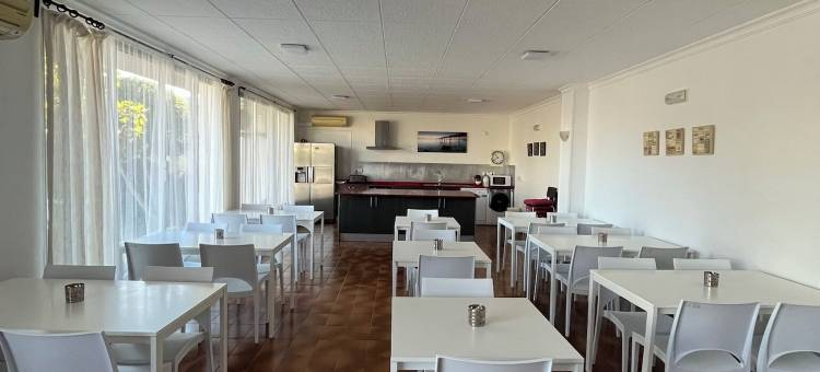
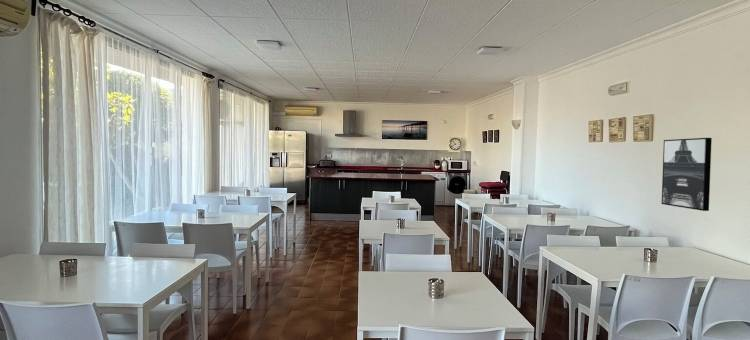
+ wall art [661,137,713,212]
